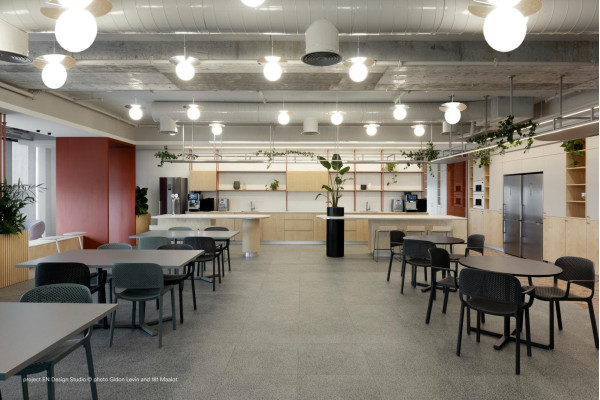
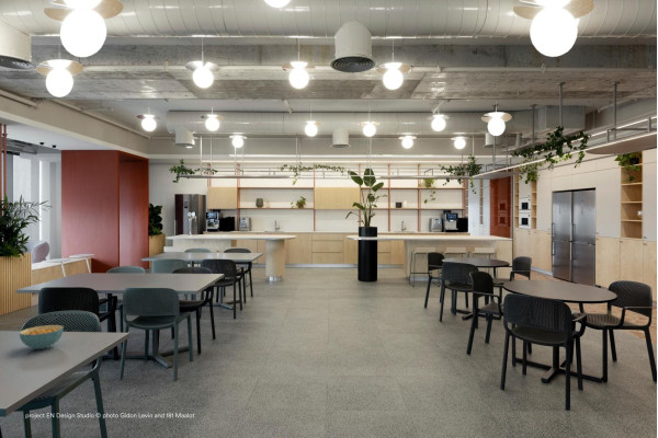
+ cereal bowl [19,324,65,350]
